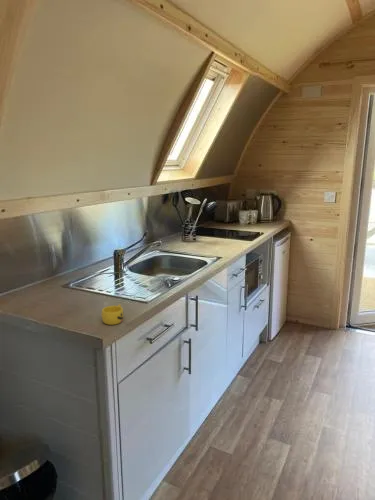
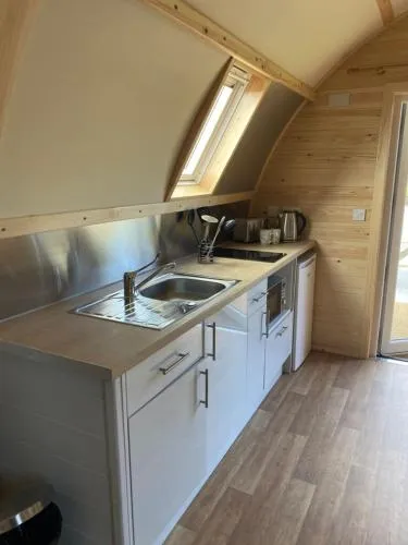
- cup [101,303,125,326]
